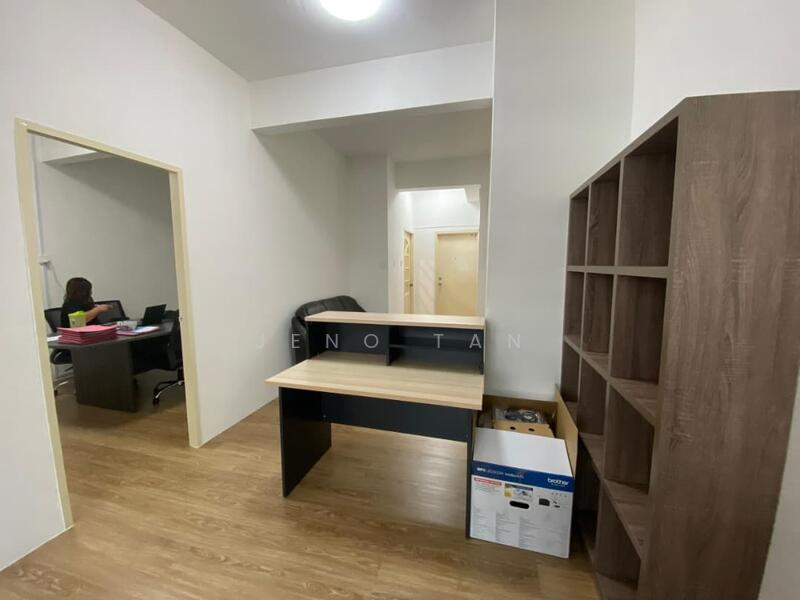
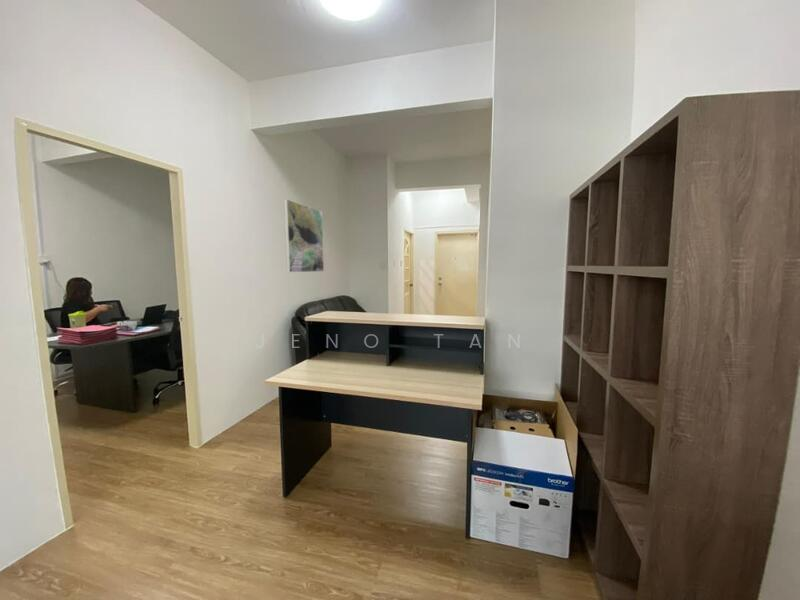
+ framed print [283,198,325,273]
